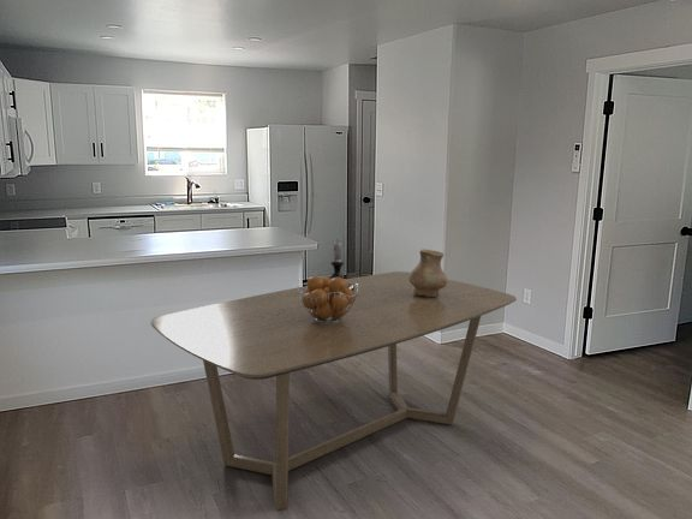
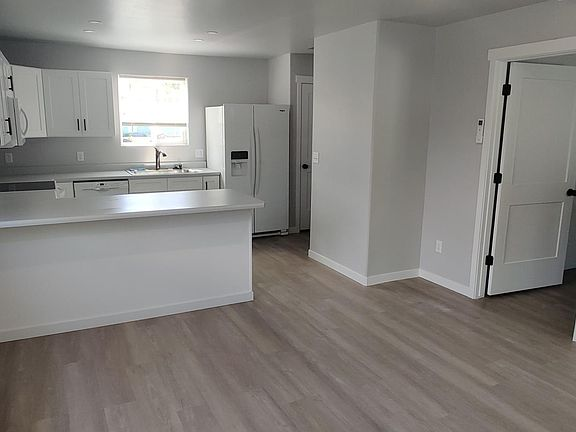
- fruit basket [297,275,358,323]
- vase [408,249,448,297]
- dining table [150,270,518,511]
- candle holder [329,238,356,291]
